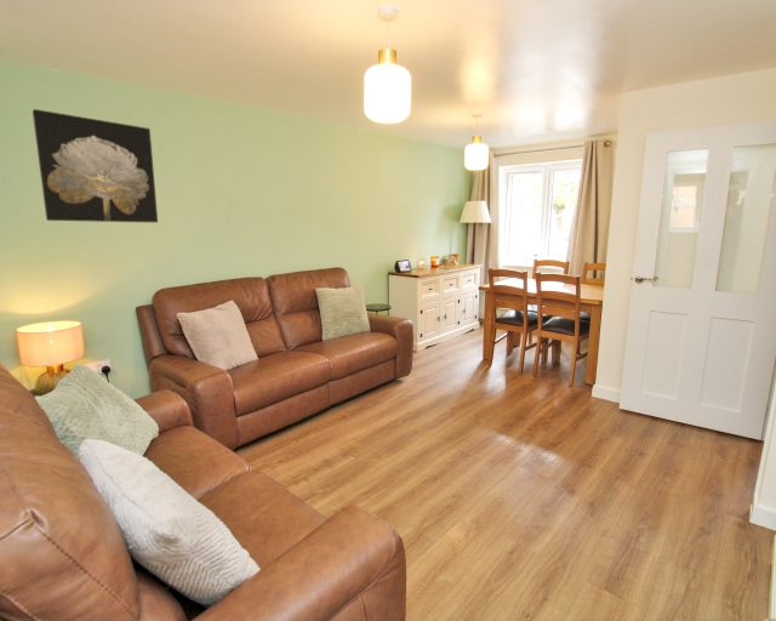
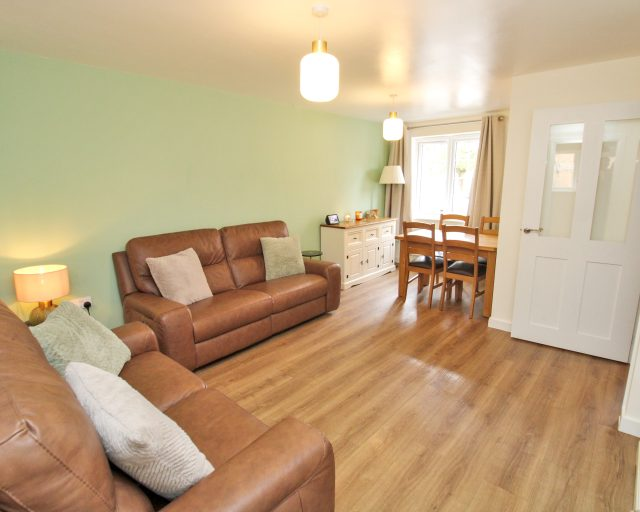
- wall art [32,108,159,224]
